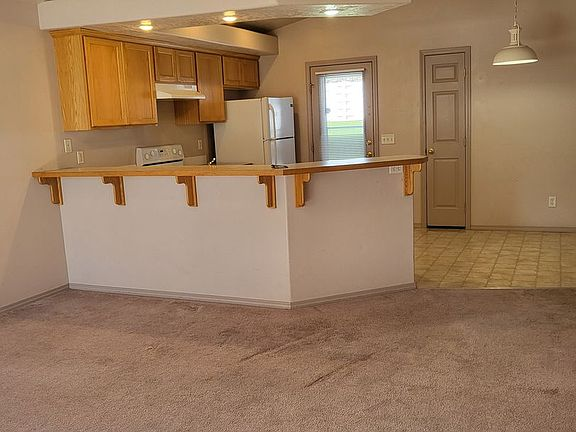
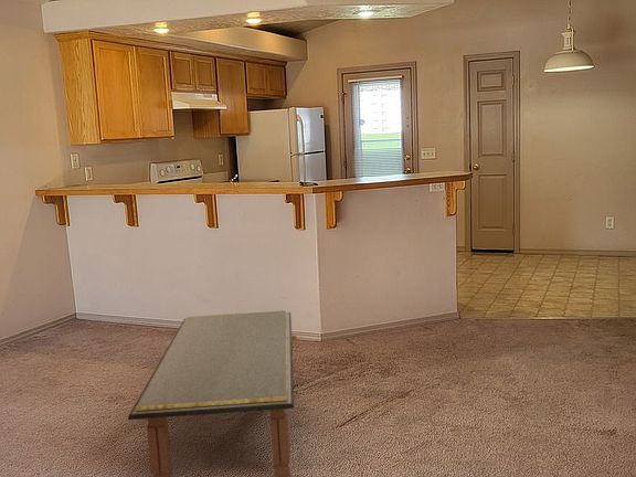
+ coffee table [127,309,298,477]
